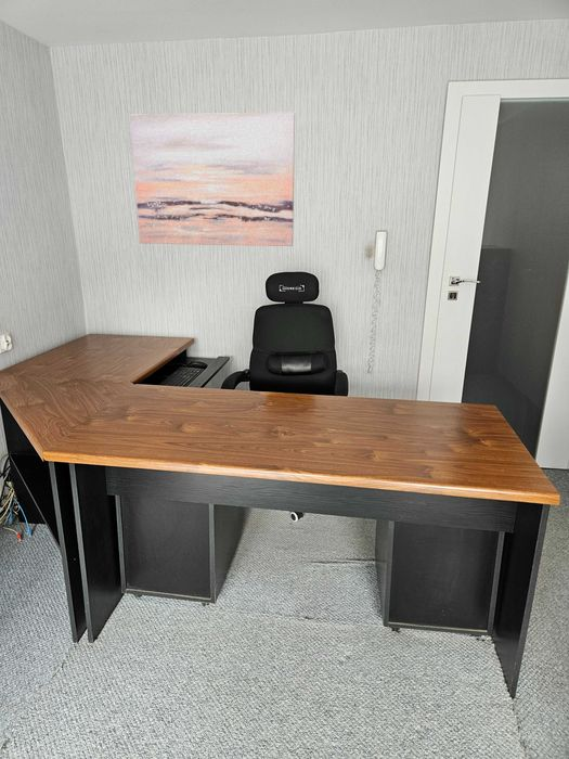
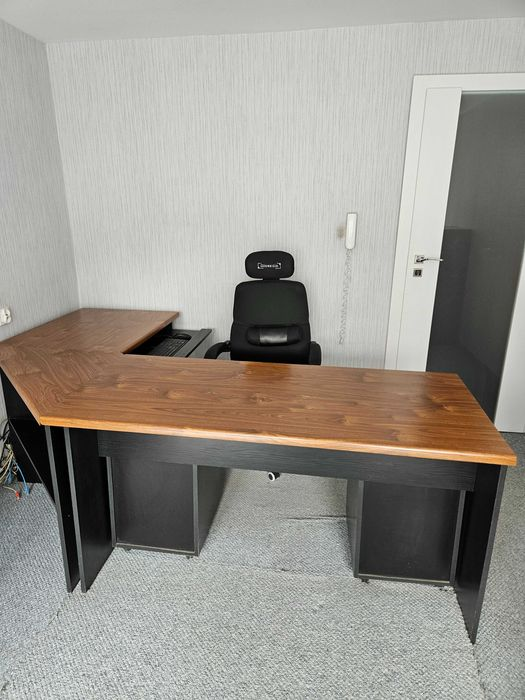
- wall art [129,112,296,247]
